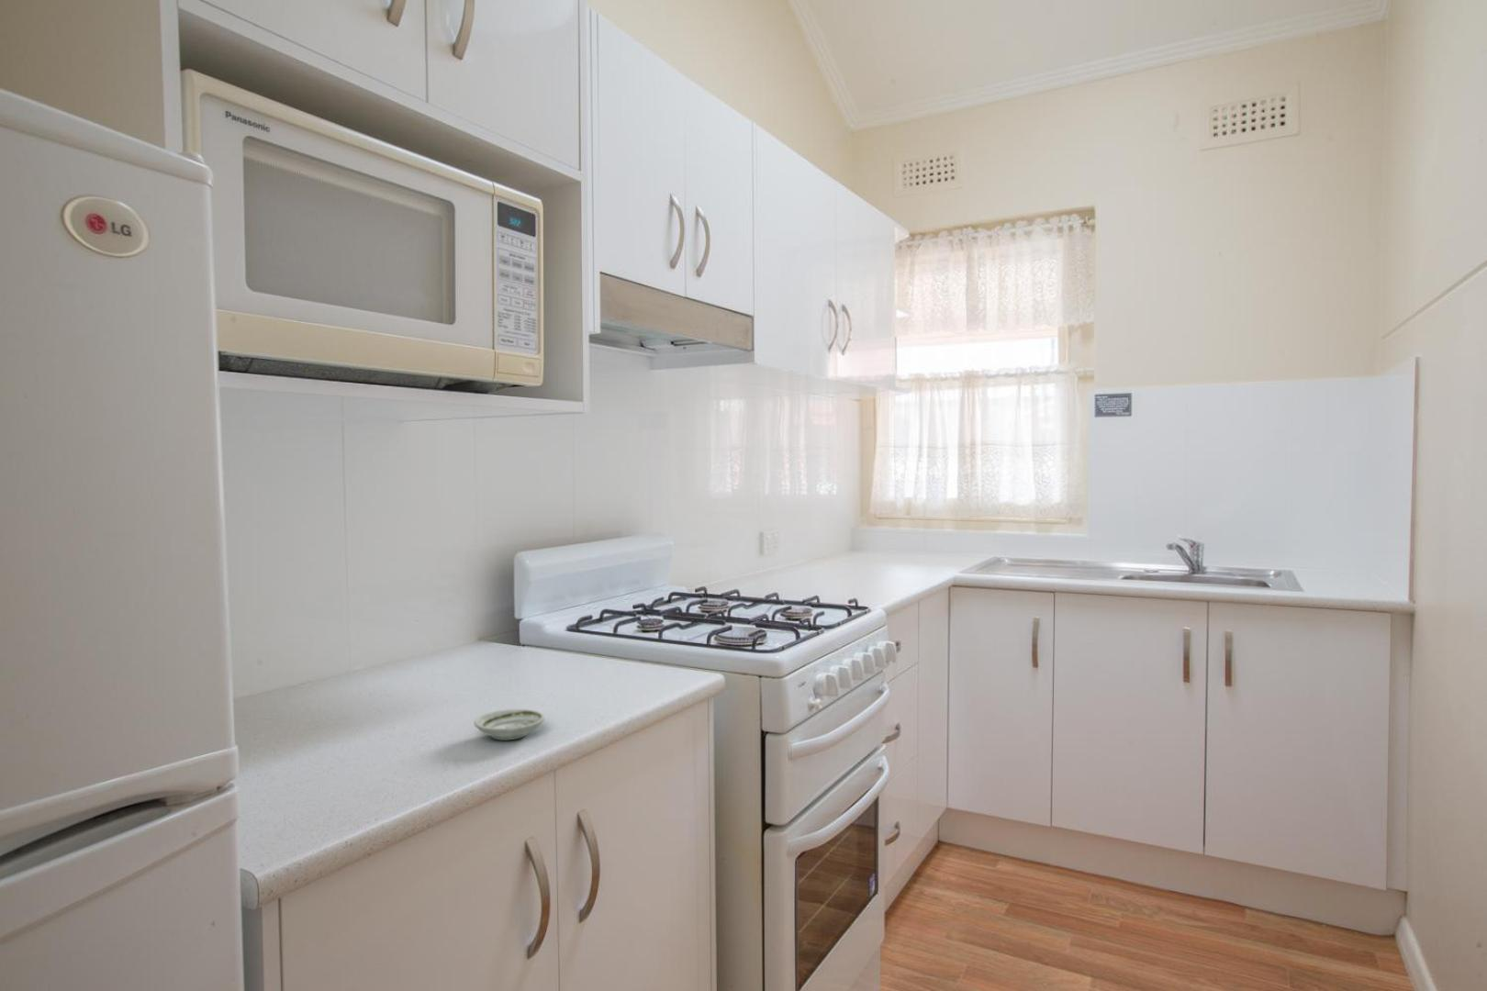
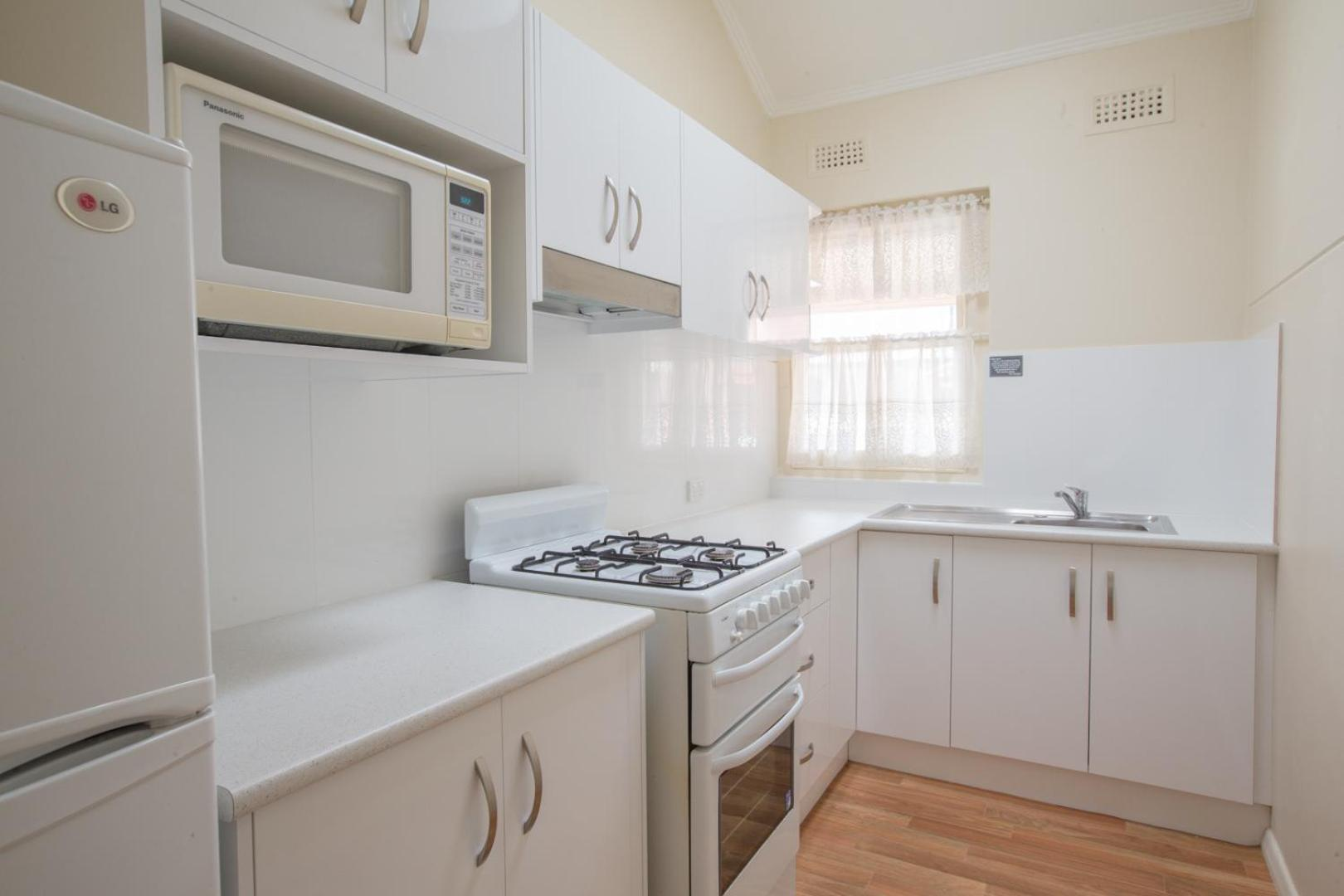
- saucer [472,708,545,741]
